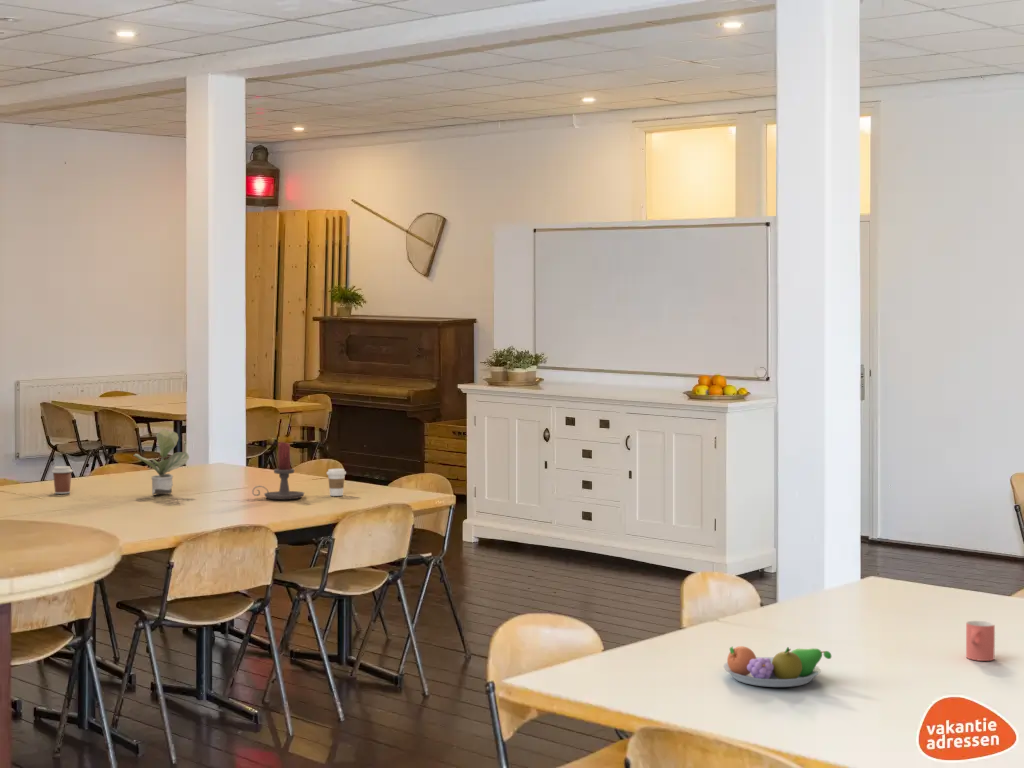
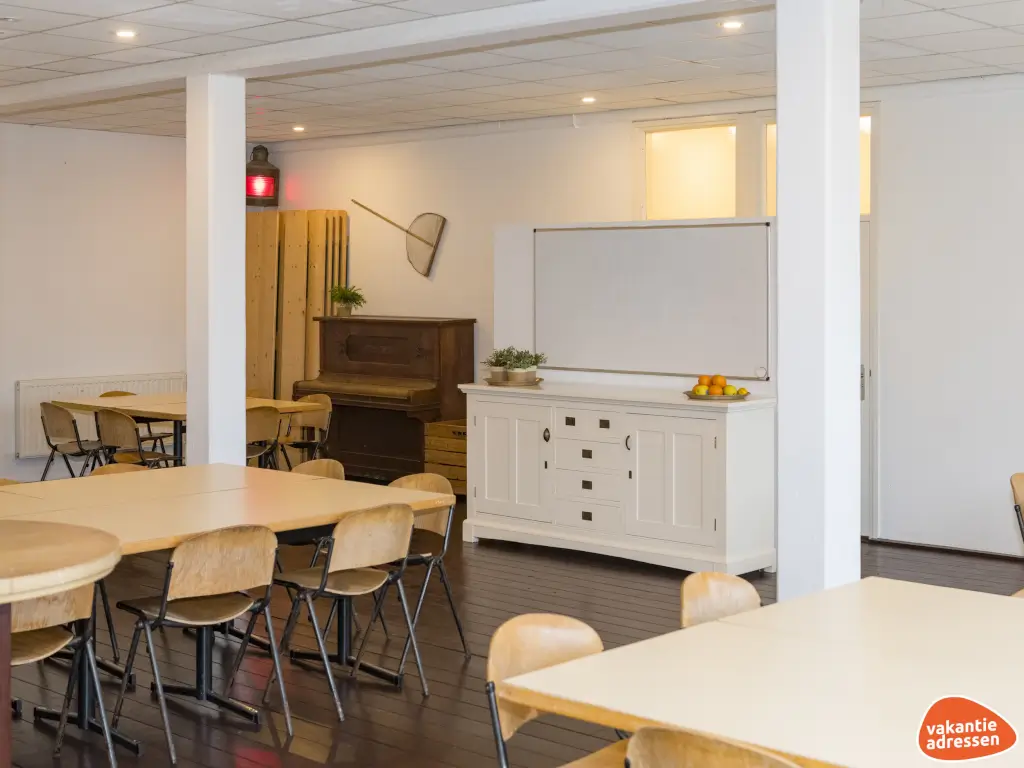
- cup [965,620,996,662]
- candle holder [251,442,305,500]
- coffee cup [51,465,74,495]
- fruit bowl [722,645,832,688]
- coffee cup [326,468,347,497]
- potted plant [133,428,190,496]
